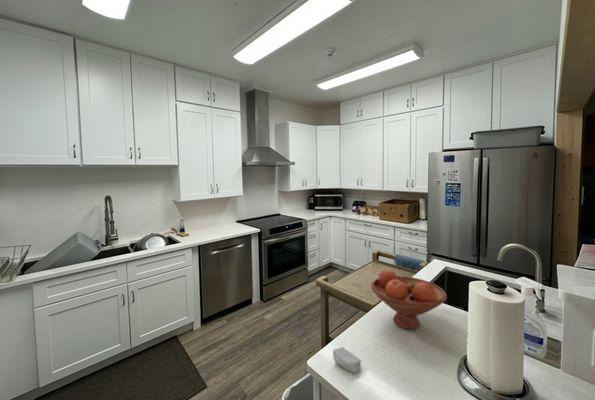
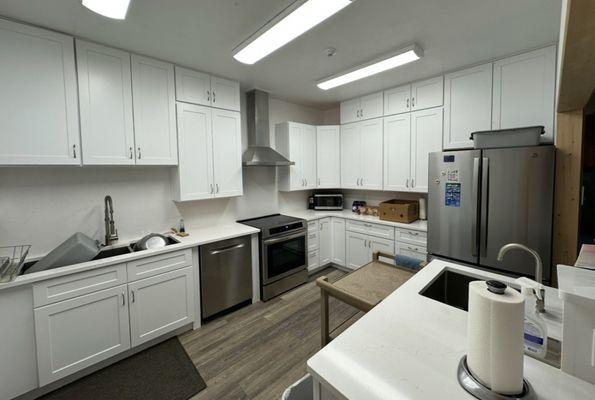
- fruit bowl [370,269,448,331]
- soap bar [332,346,362,374]
